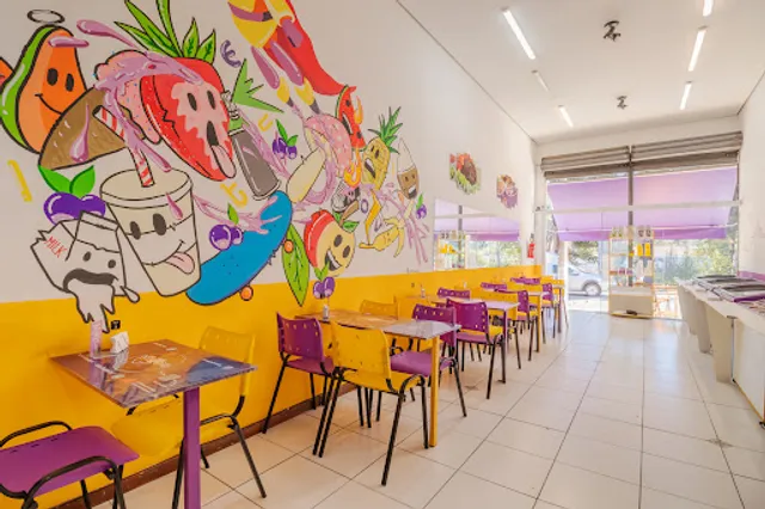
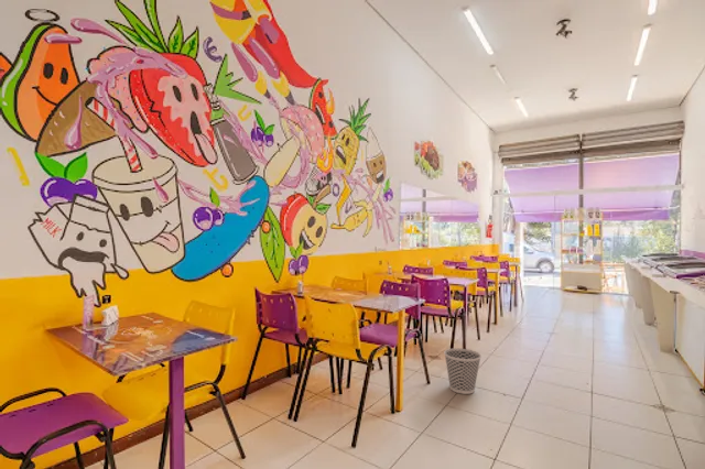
+ wastebasket [443,347,482,395]
